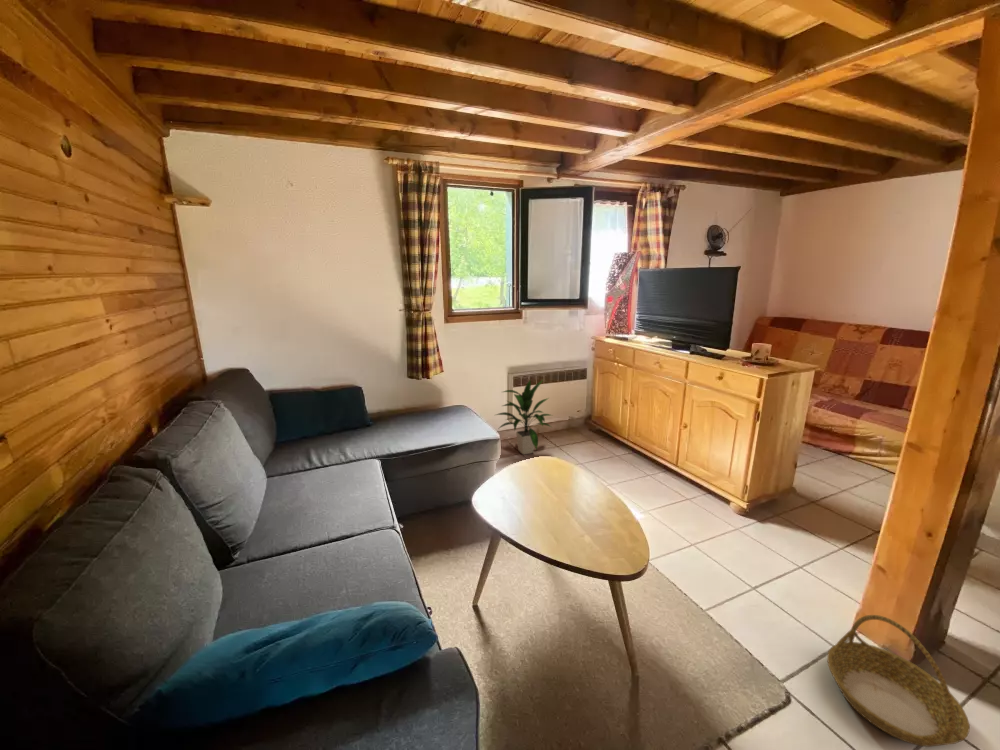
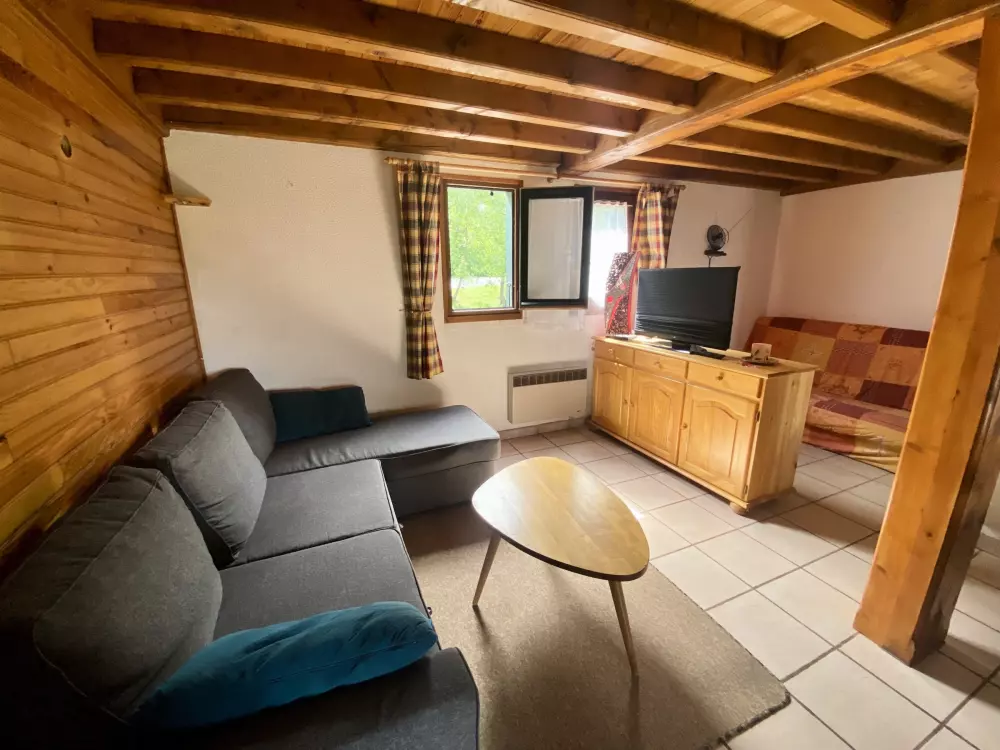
- basket [826,614,971,748]
- indoor plant [495,378,554,455]
